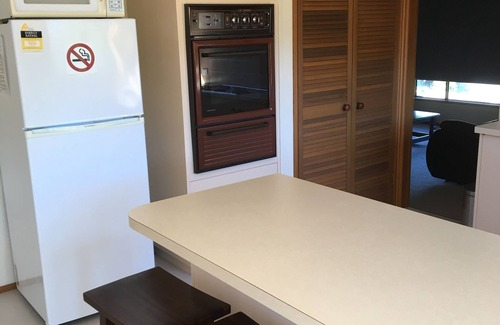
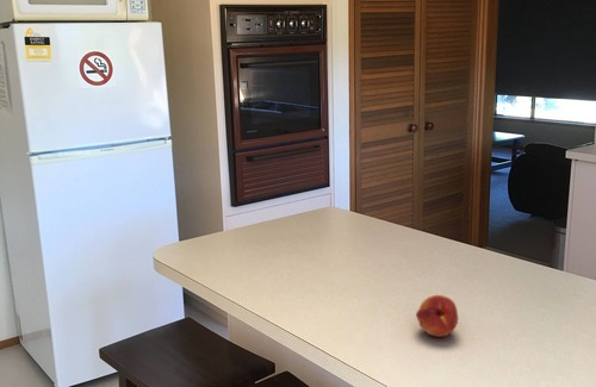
+ fruit [415,294,459,338]
